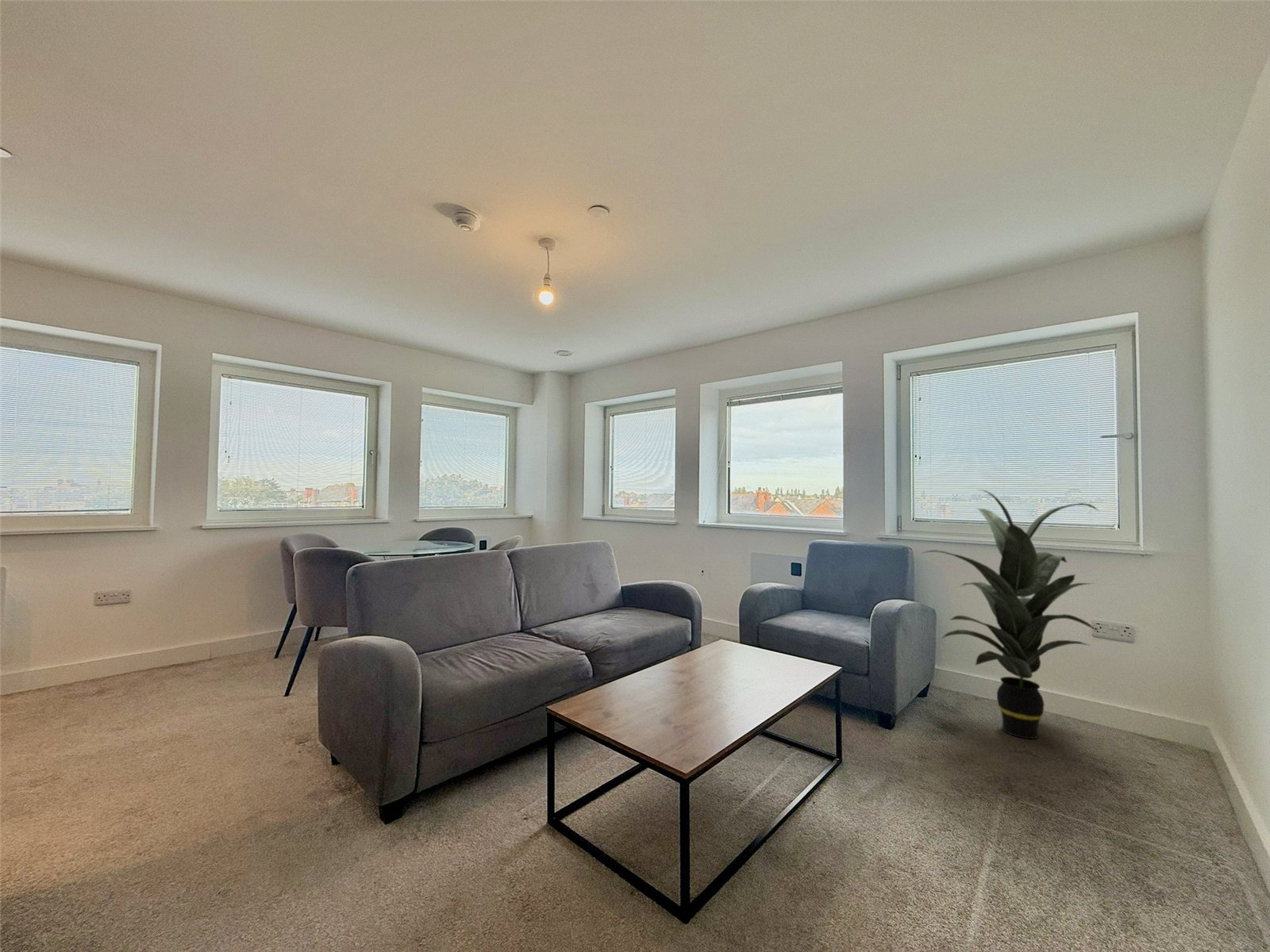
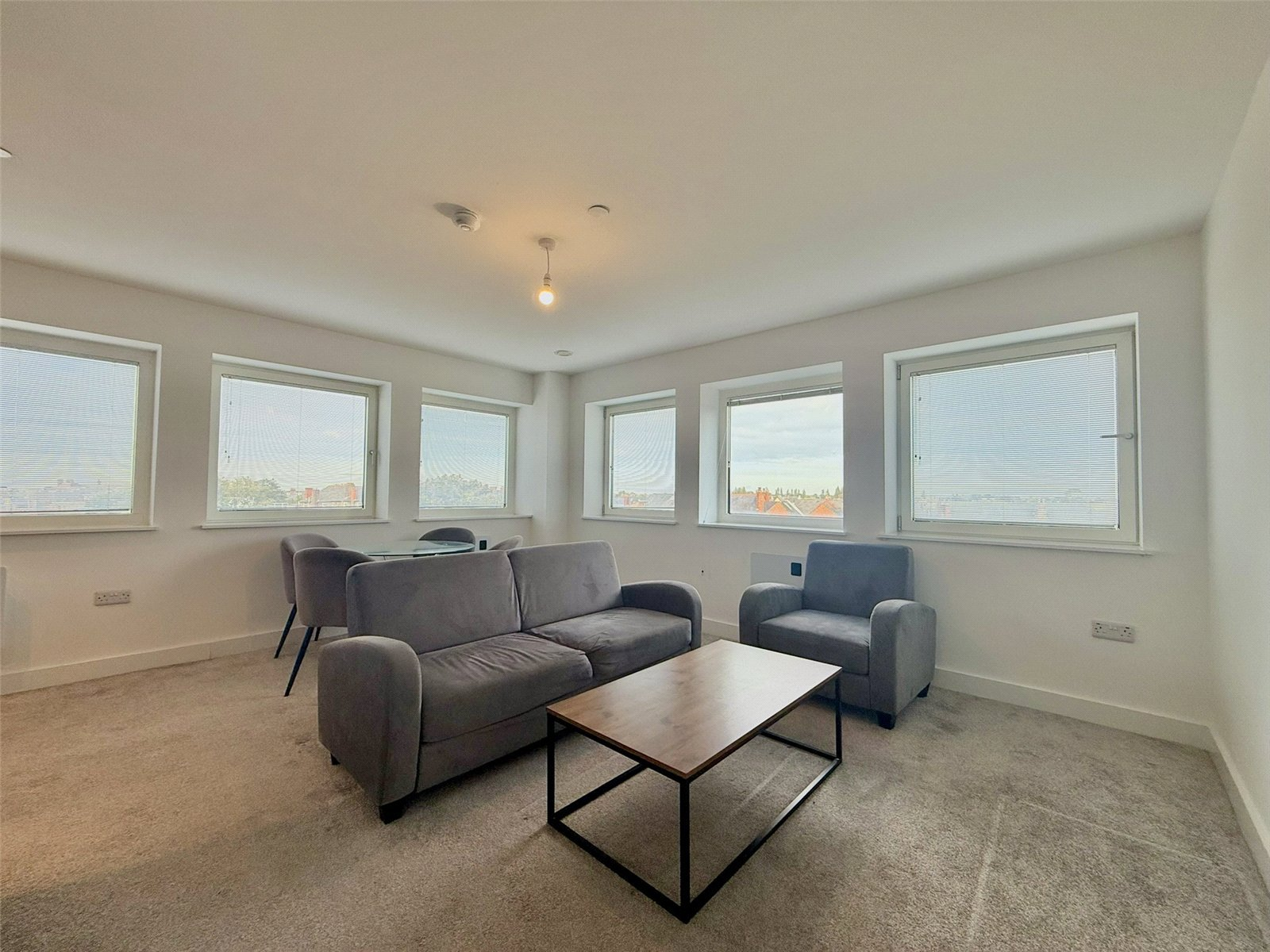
- indoor plant [921,489,1100,739]
